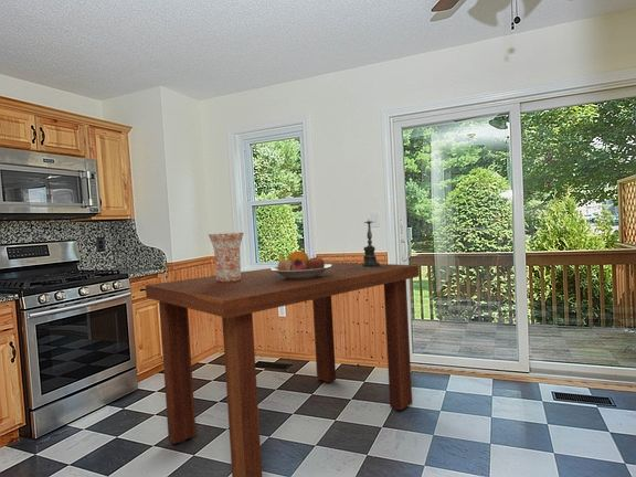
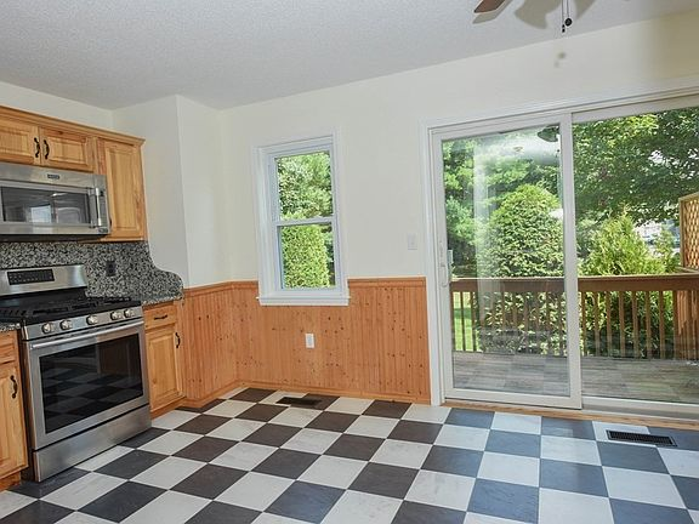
- dining table [145,261,421,477]
- vase [206,231,245,283]
- candle holder [353,220,388,268]
- fruit bowl [271,251,332,279]
